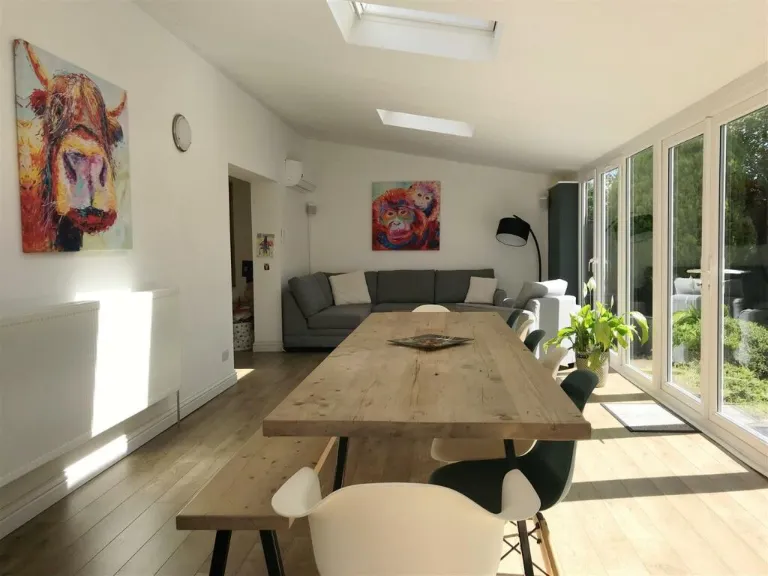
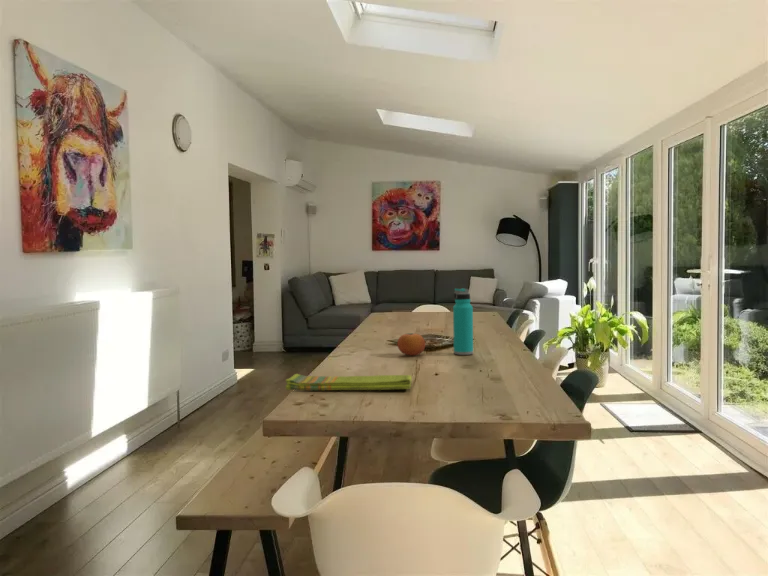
+ dish towel [285,373,413,391]
+ fruit [397,332,426,356]
+ water bottle [452,287,474,356]
